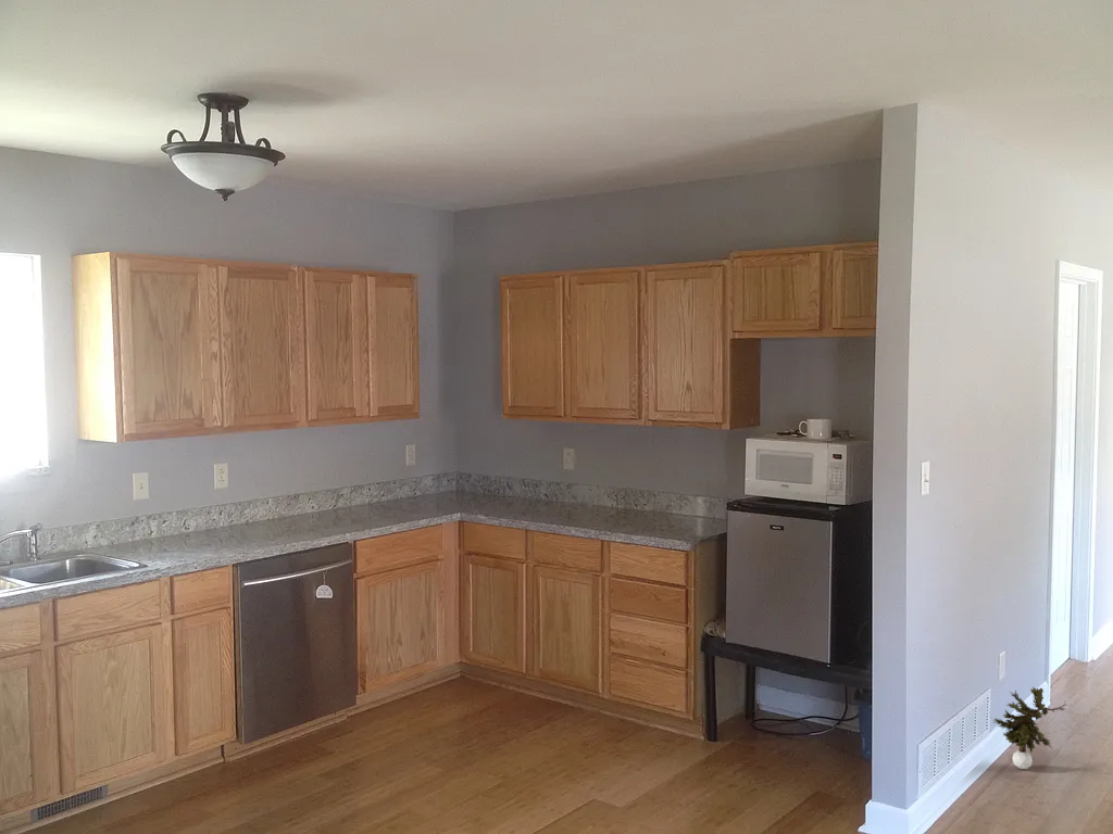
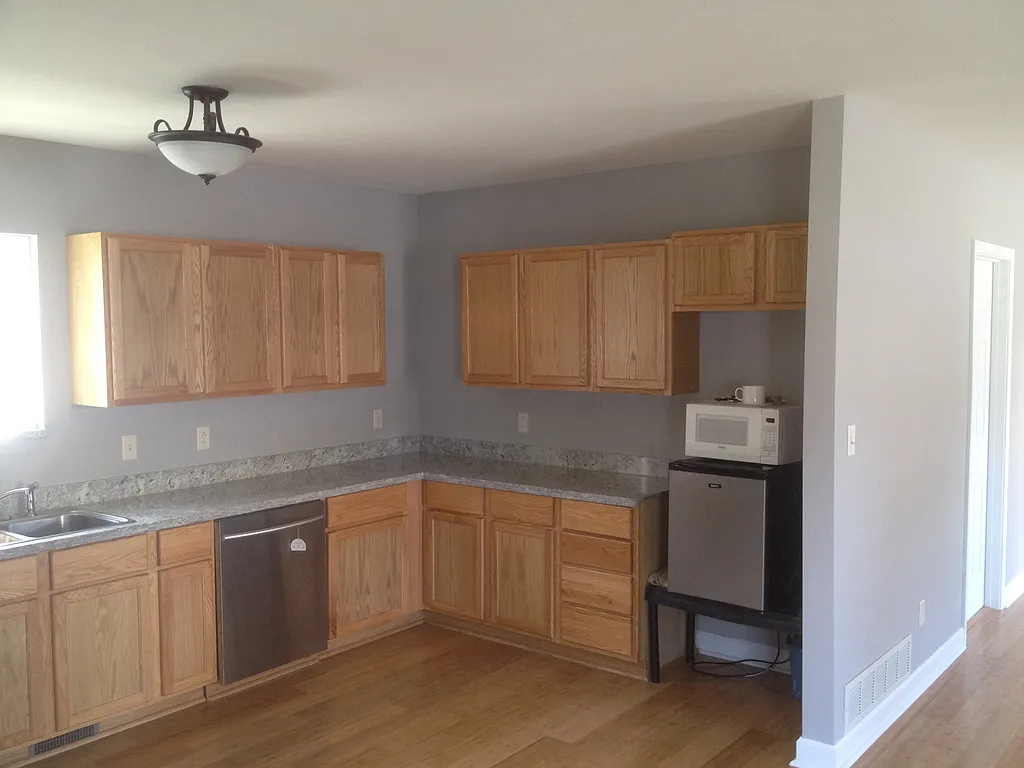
- potted plant [992,686,1068,770]
